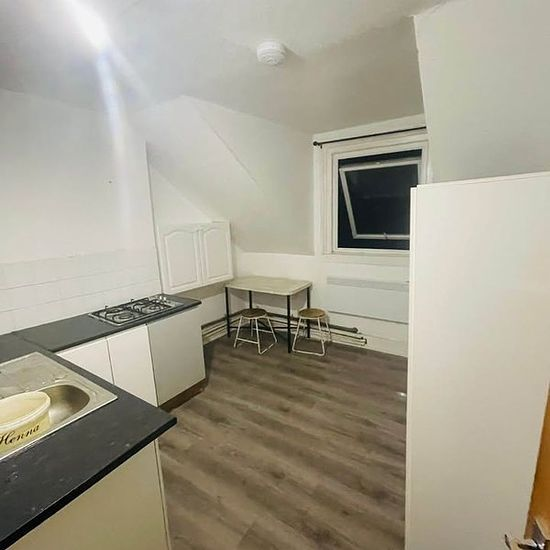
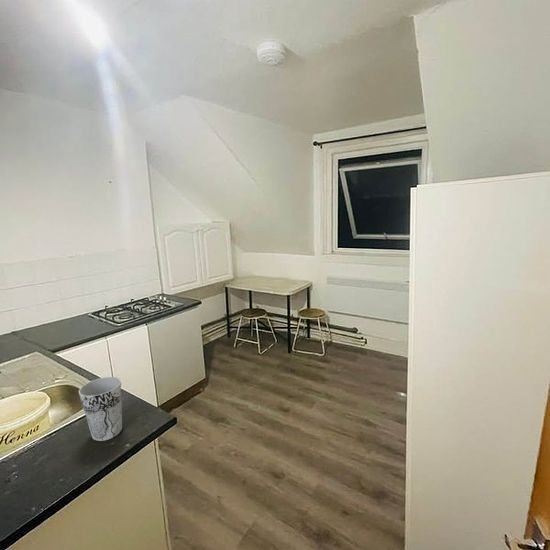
+ cup [78,376,123,442]
